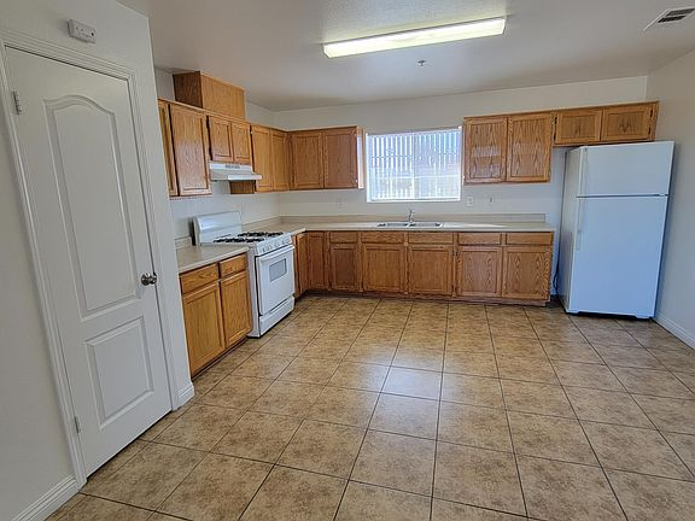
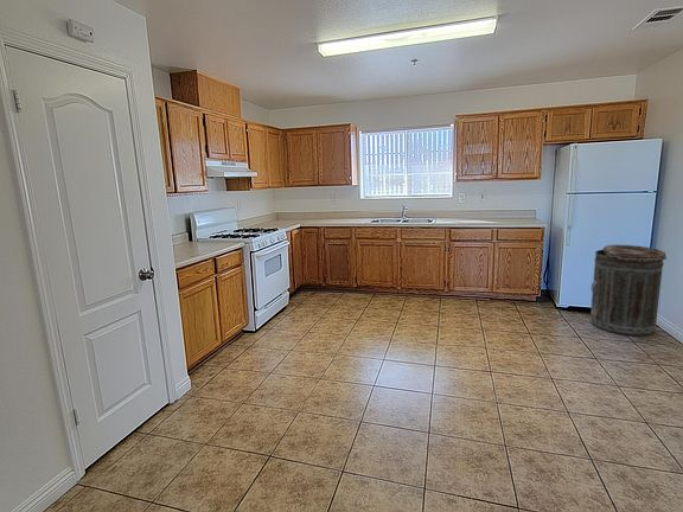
+ trash can lid [589,244,668,337]
